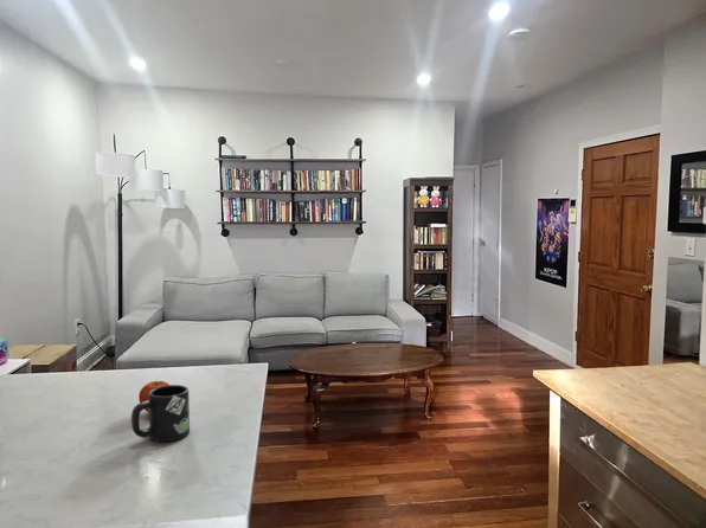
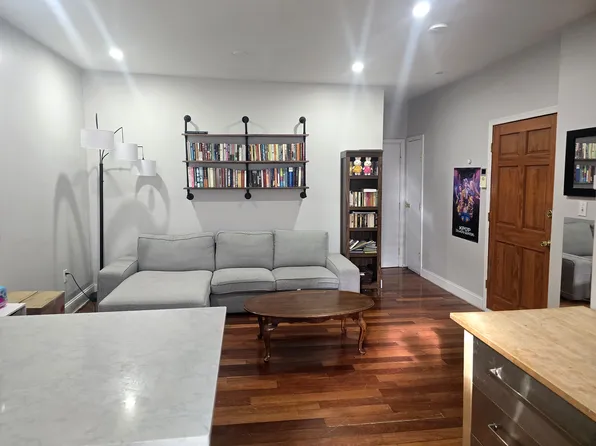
- mug [130,384,191,443]
- apple [137,380,171,413]
